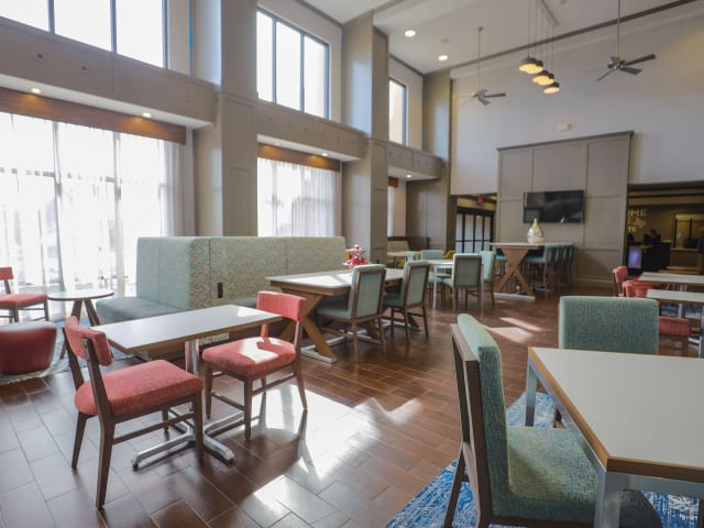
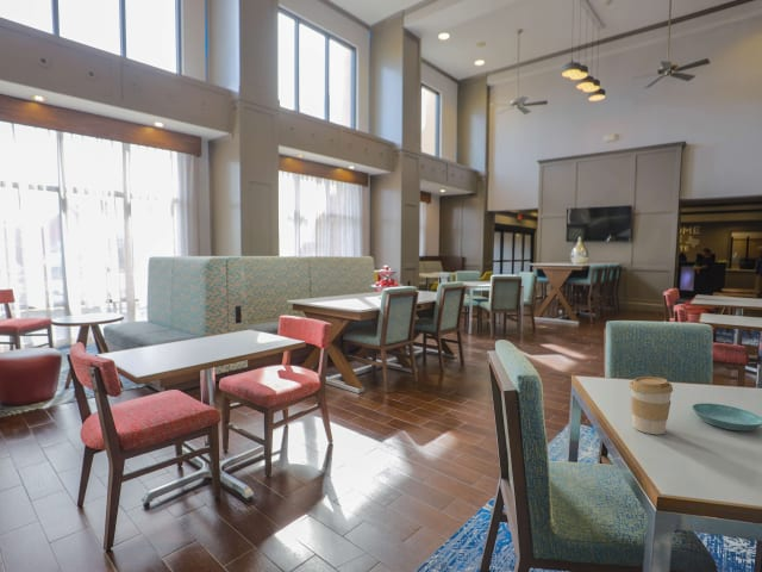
+ coffee cup [629,375,674,435]
+ saucer [691,402,762,433]
